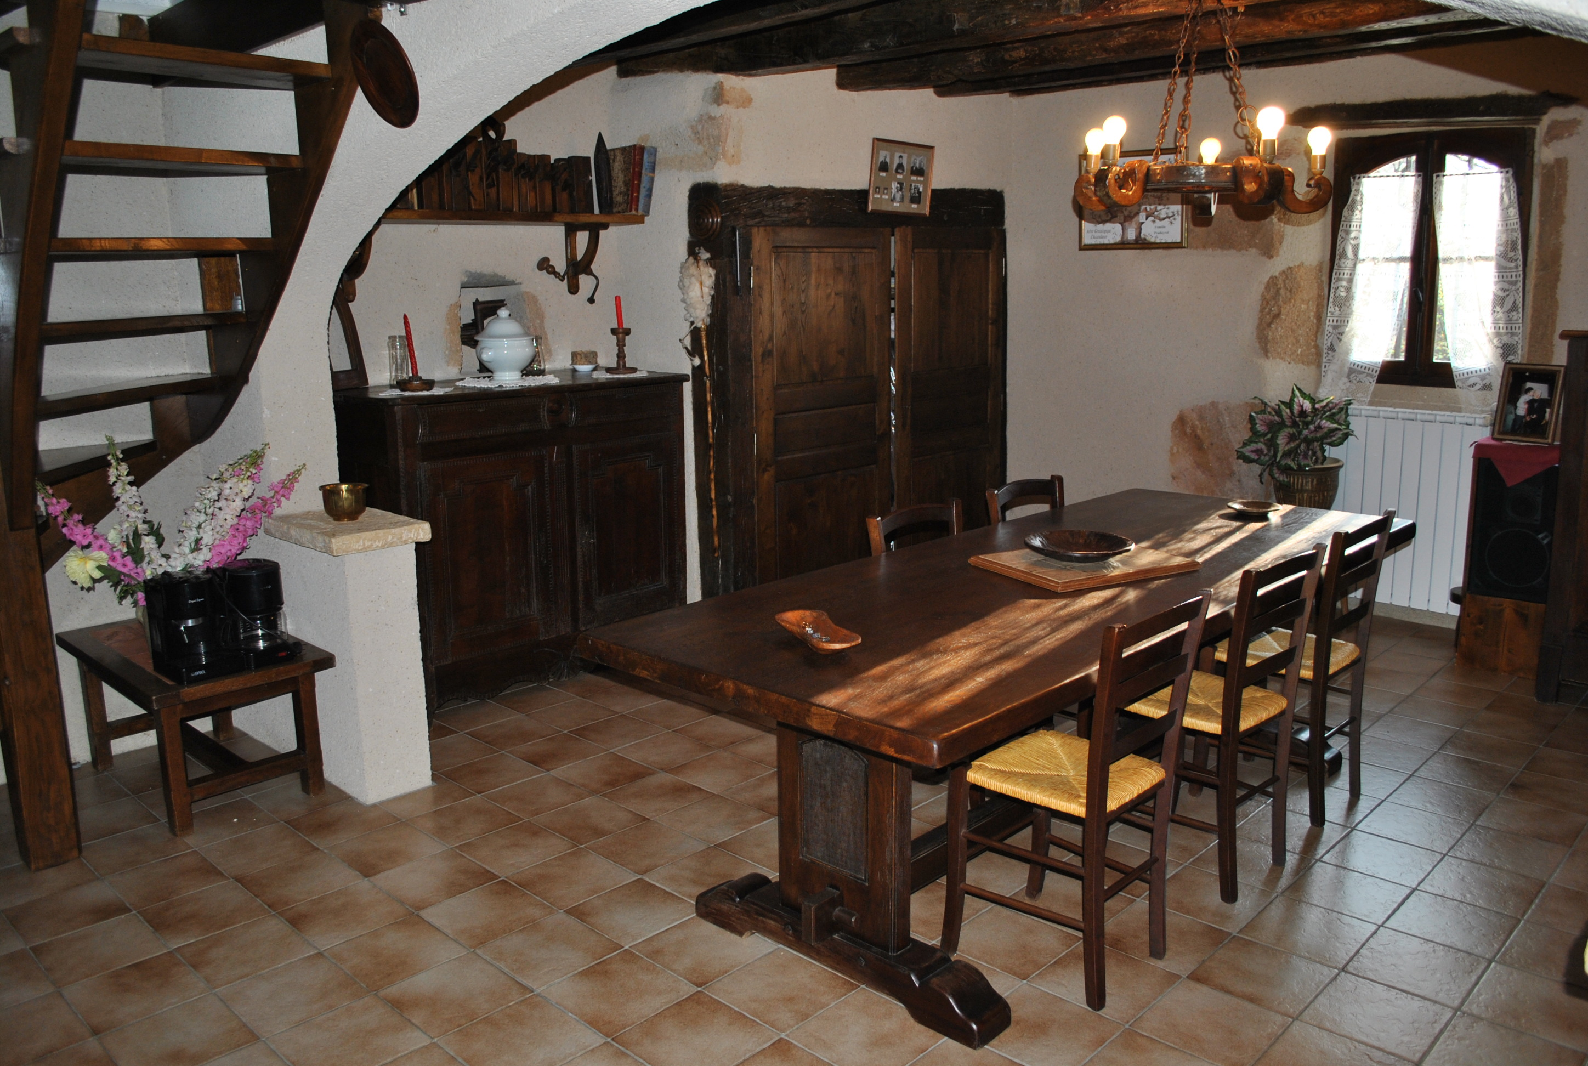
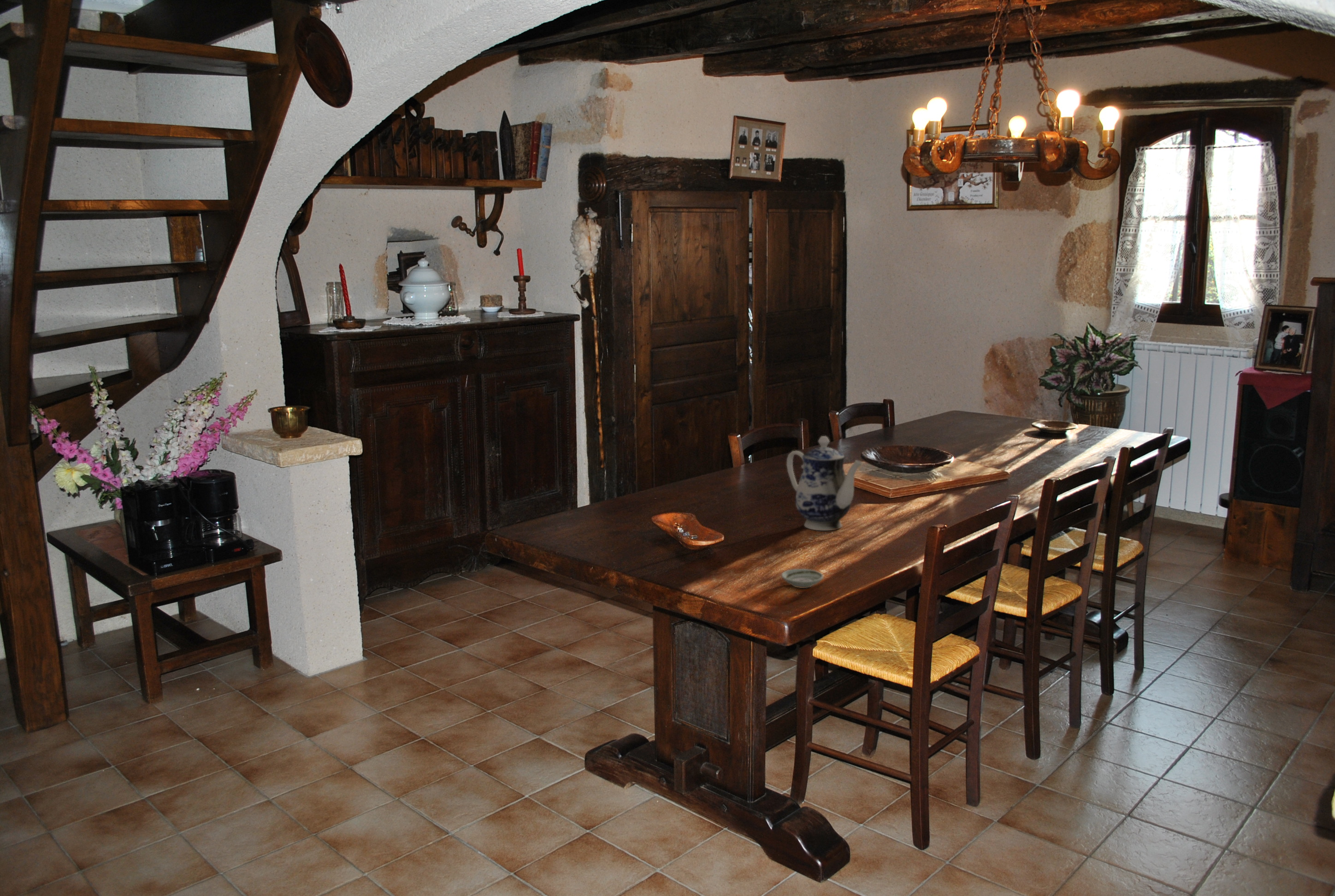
+ saucer [781,568,824,589]
+ teapot [786,436,863,531]
